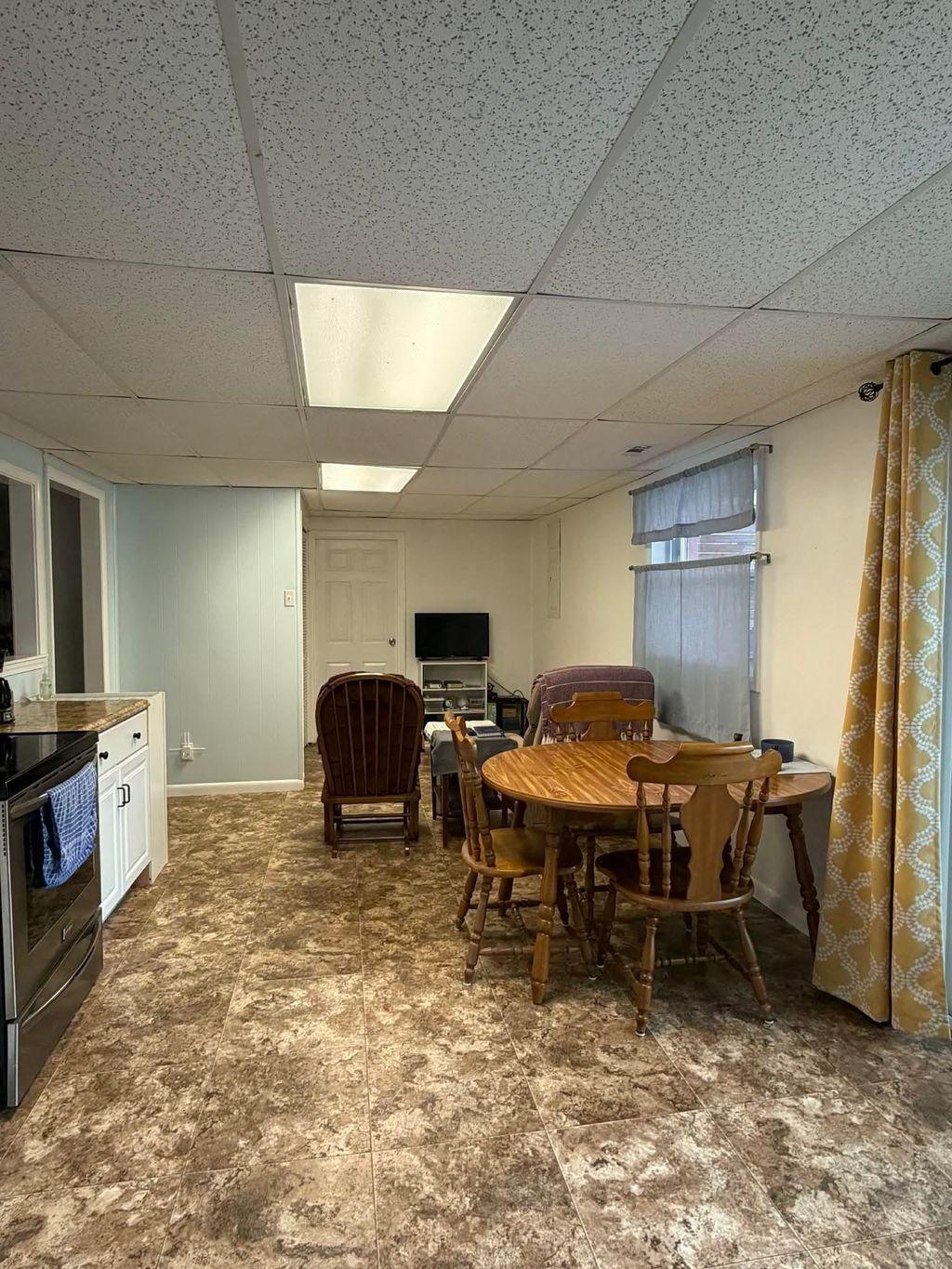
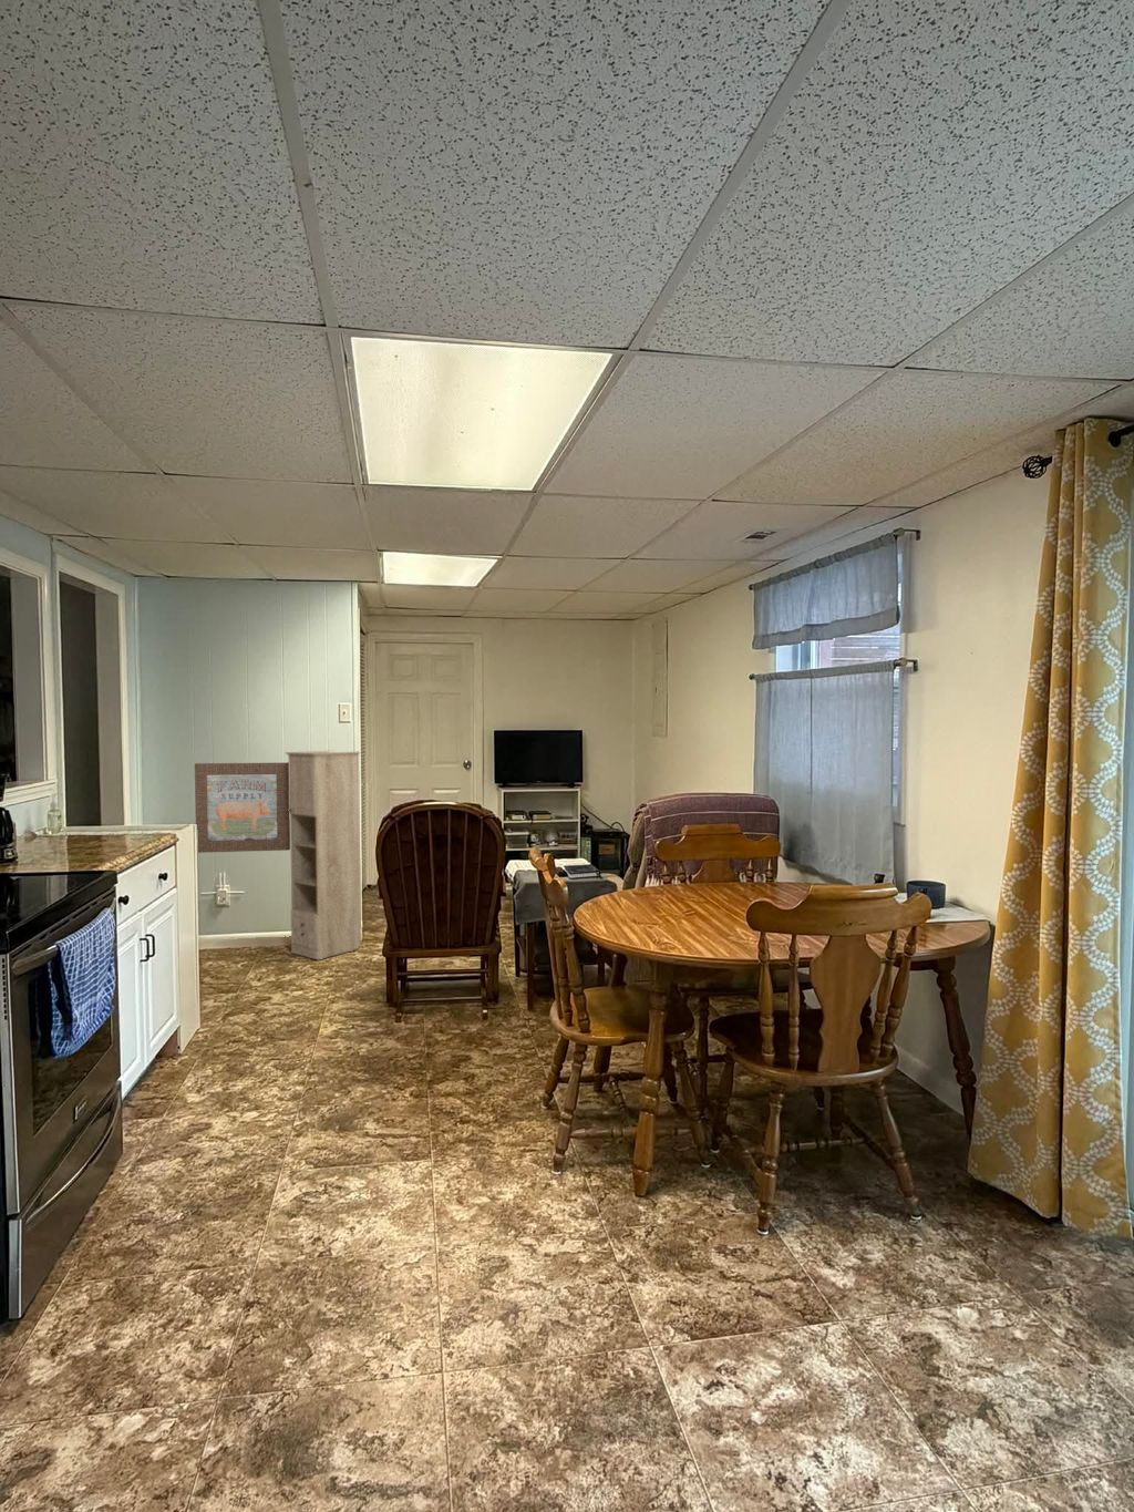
+ storage cabinet [284,749,362,960]
+ wall art [194,761,292,854]
